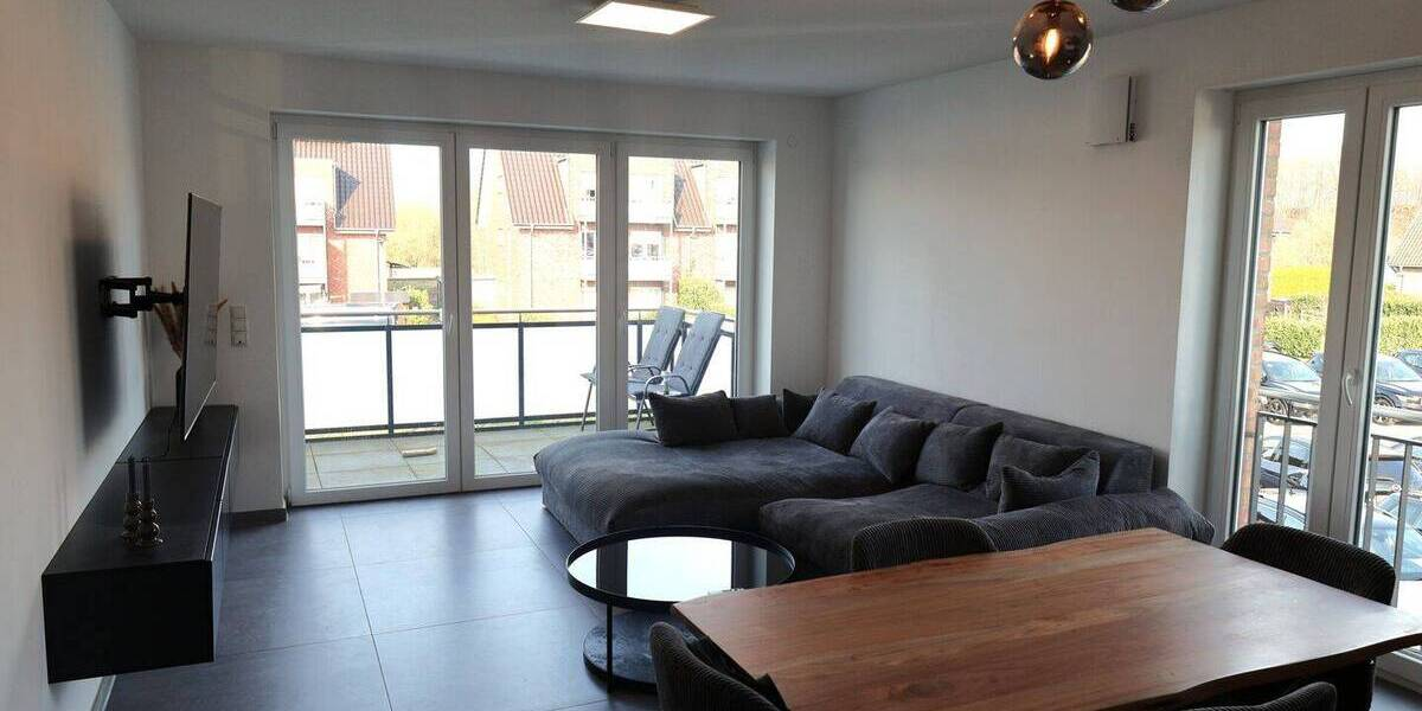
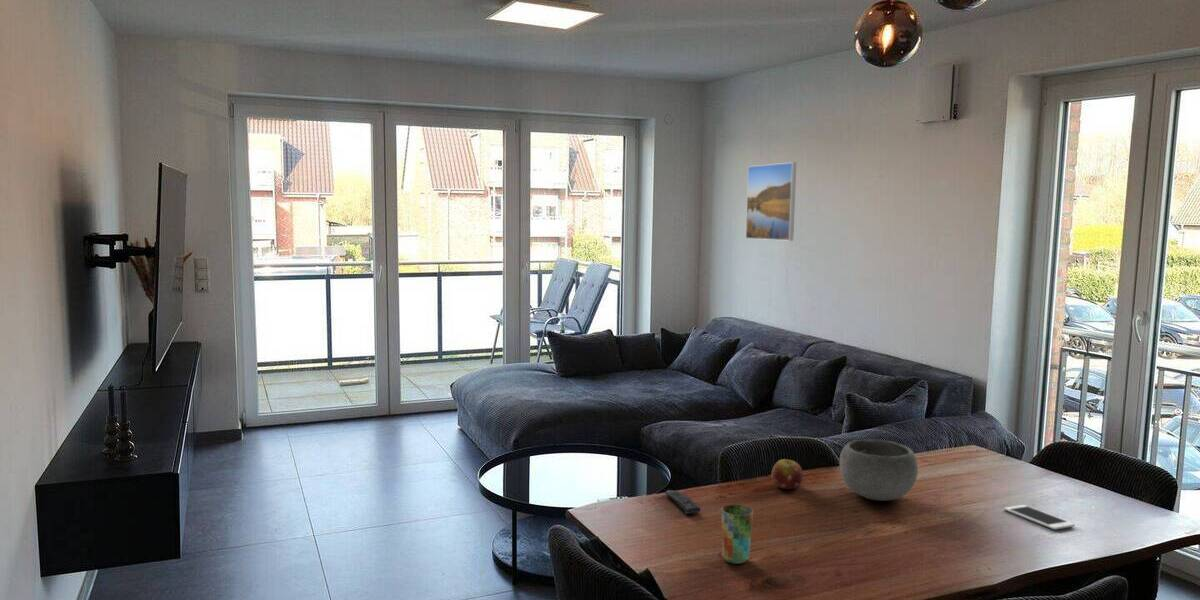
+ cup [721,504,754,565]
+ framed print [745,161,797,242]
+ cell phone [1003,504,1076,531]
+ remote control [664,489,701,515]
+ bowl [839,439,919,502]
+ fruit [770,458,804,490]
